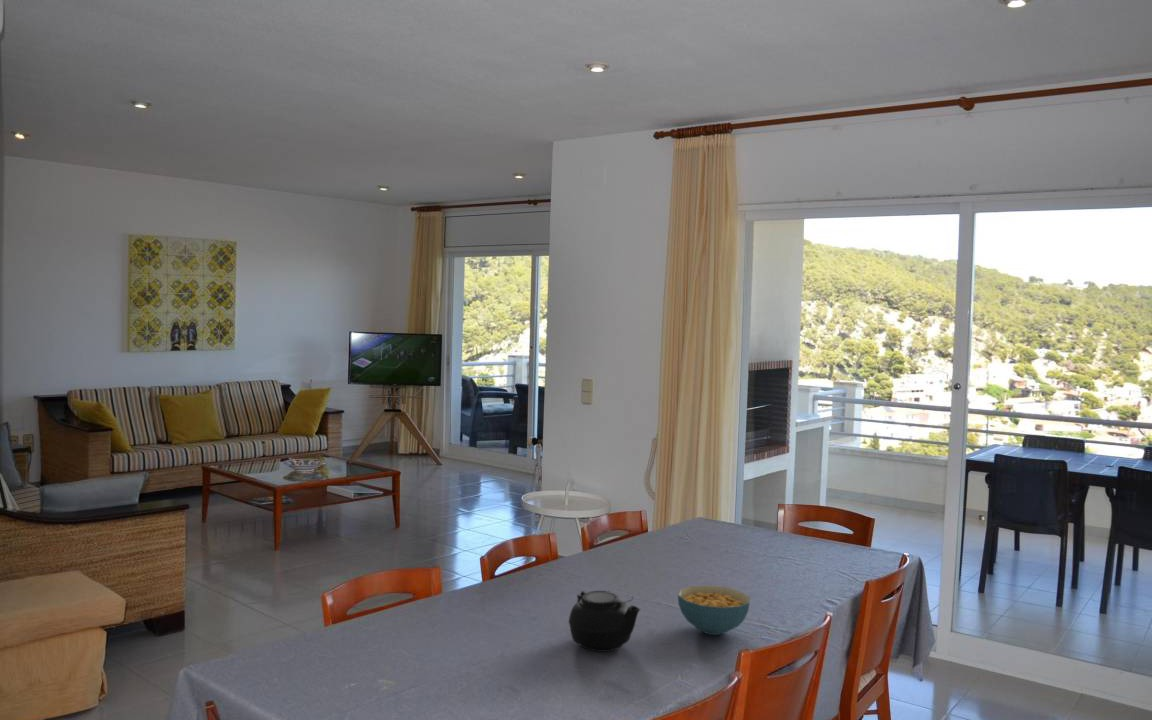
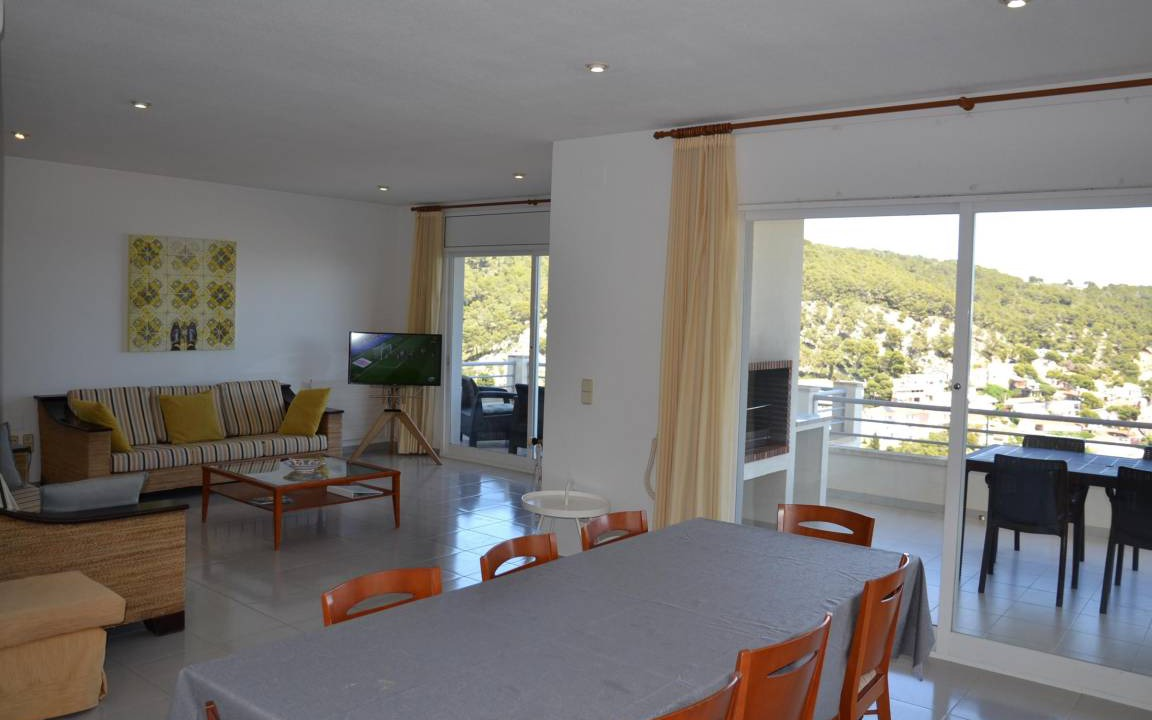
- cereal bowl [677,584,751,636]
- teapot [568,590,641,653]
